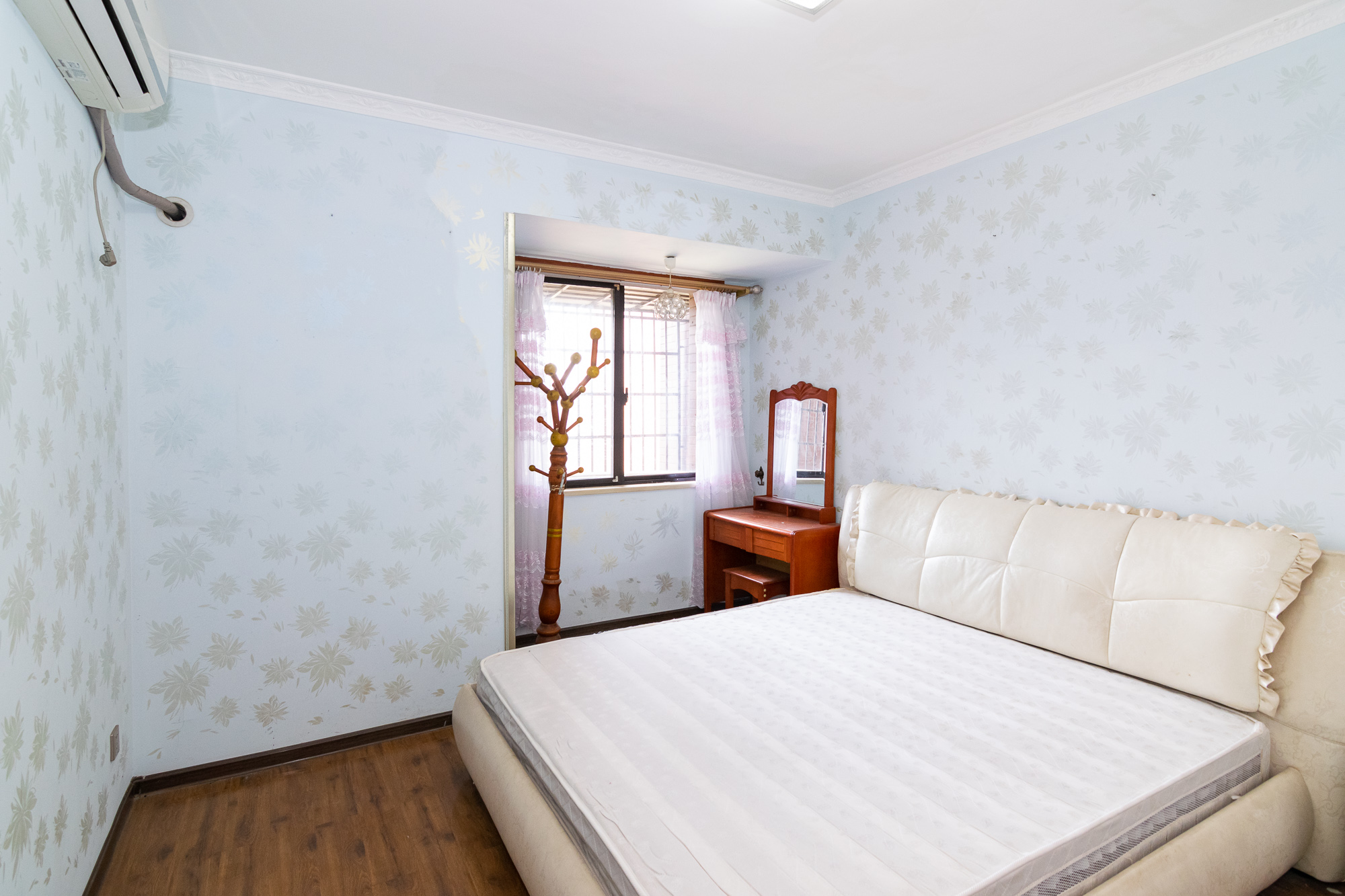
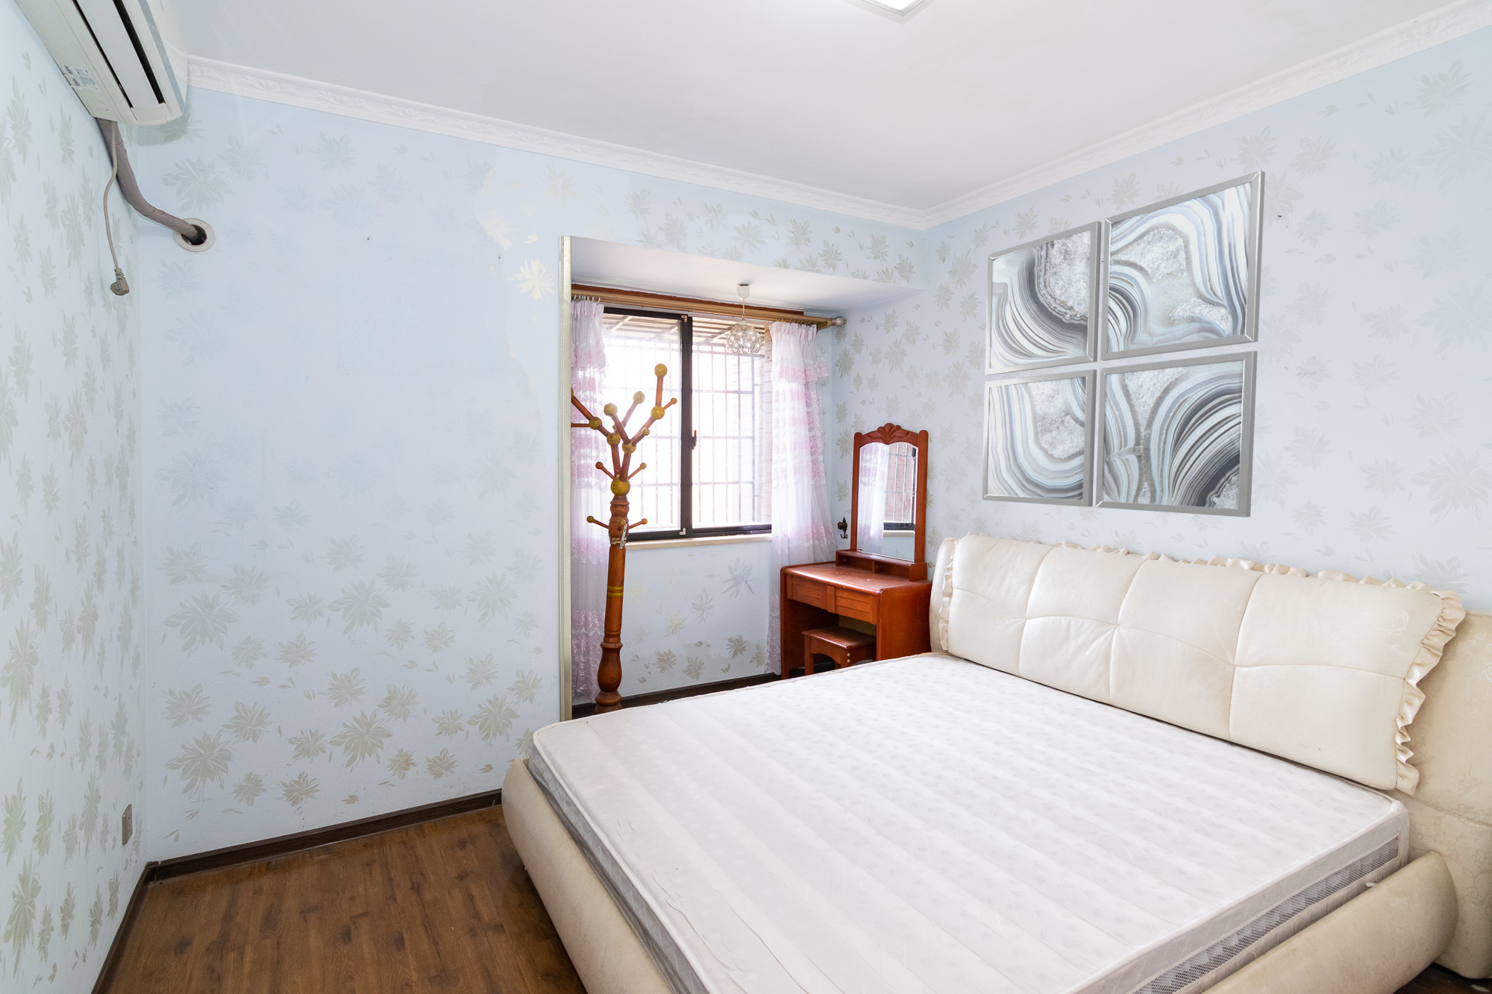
+ wall art [981,170,1266,518]
